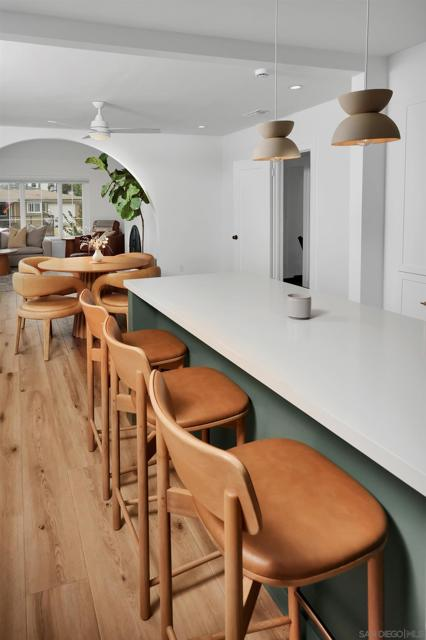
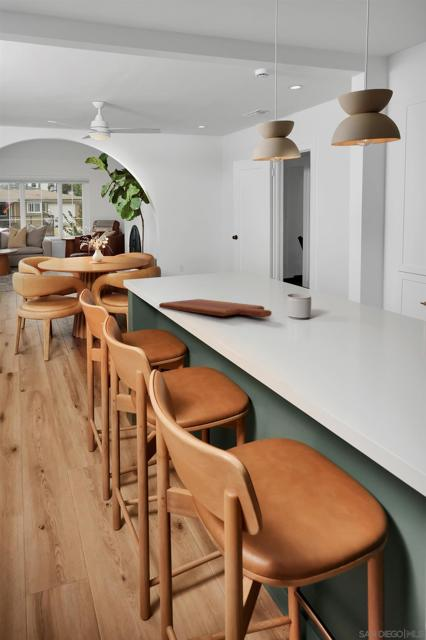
+ cutting board [158,298,273,318]
